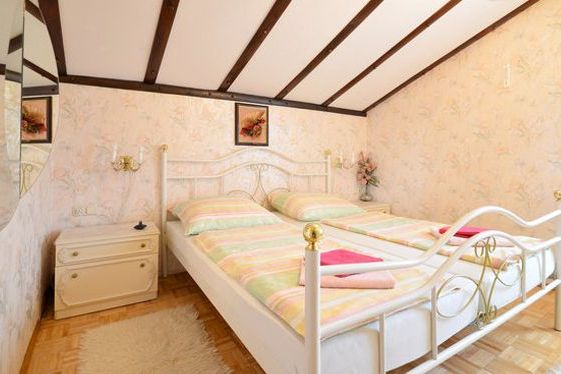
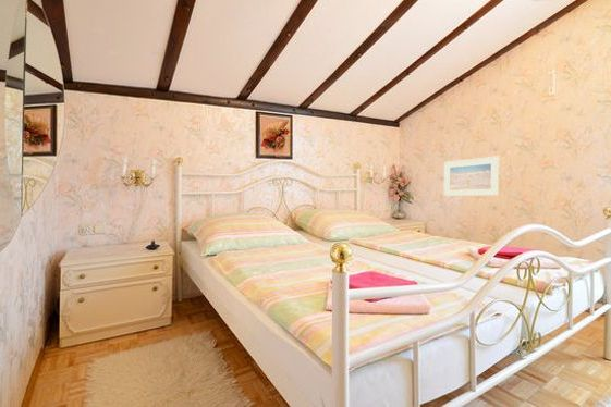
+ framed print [443,156,500,197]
